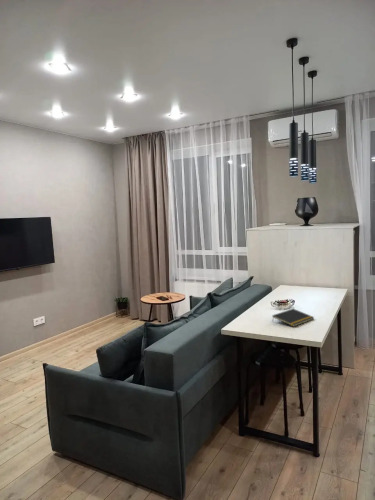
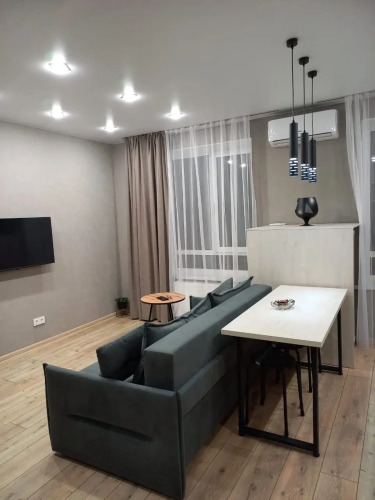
- notepad [271,308,315,328]
